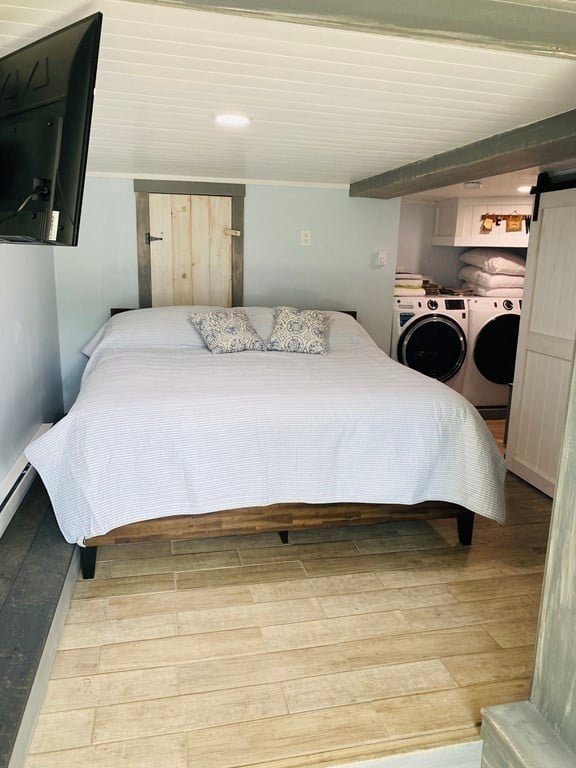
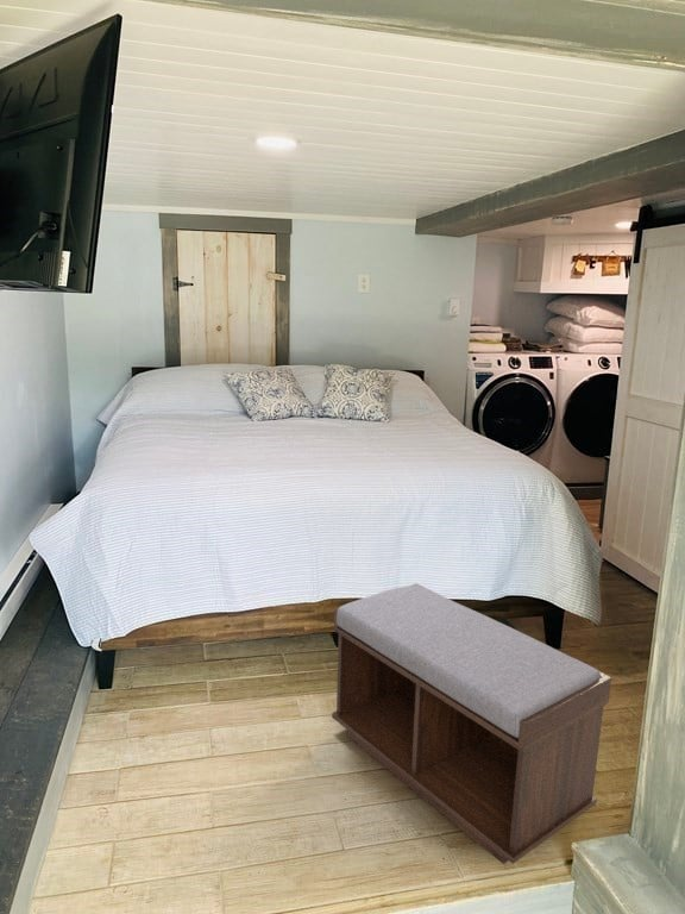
+ bench [331,582,612,865]
